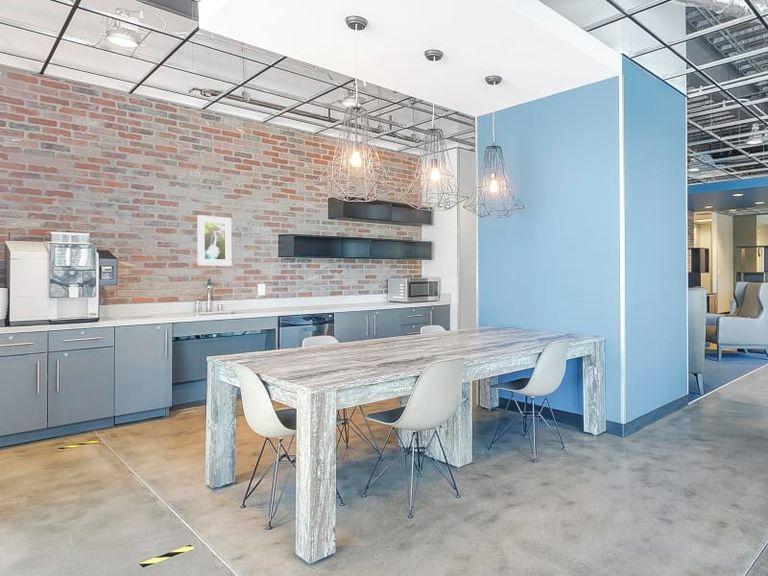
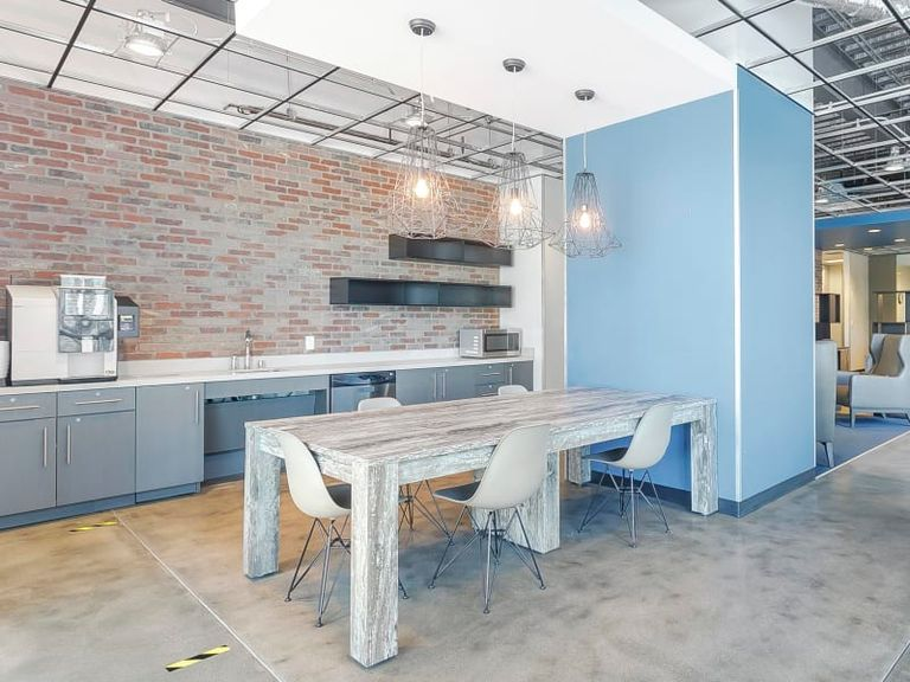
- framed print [196,214,232,267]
